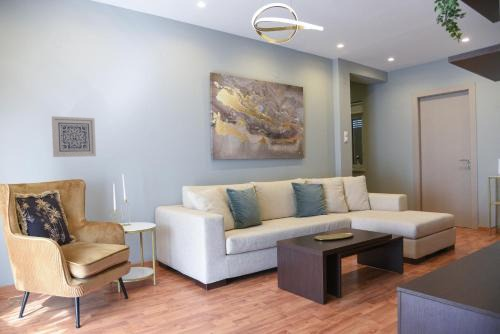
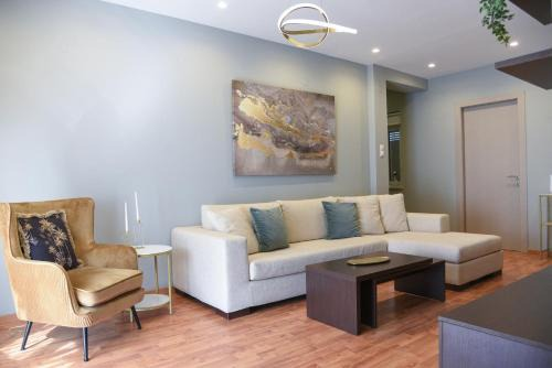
- wall art [50,115,97,158]
